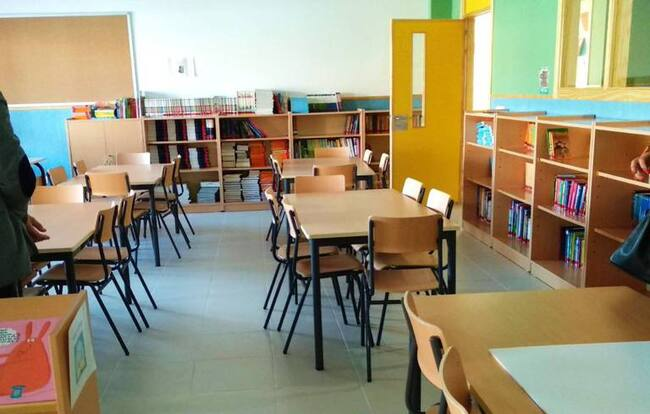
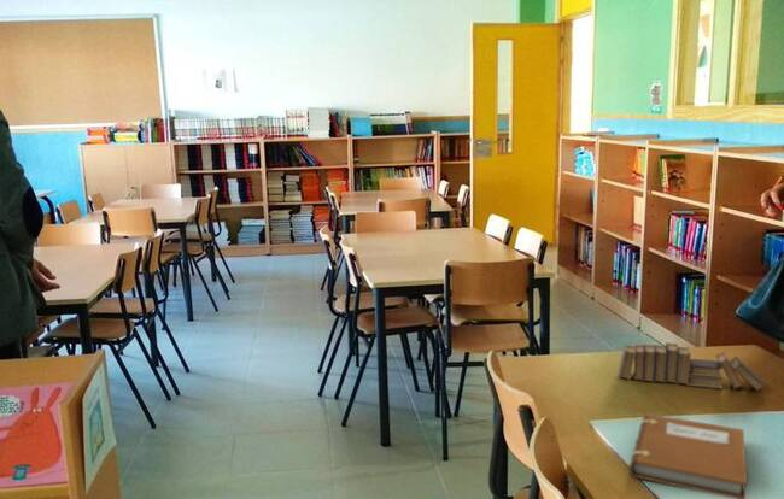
+ notebook [628,413,748,499]
+ book [618,342,766,393]
